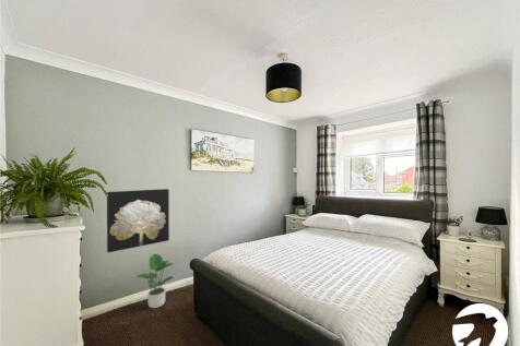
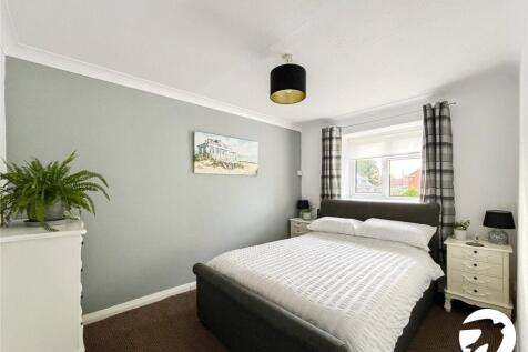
- potted plant [135,252,176,309]
- wall art [106,188,170,253]
